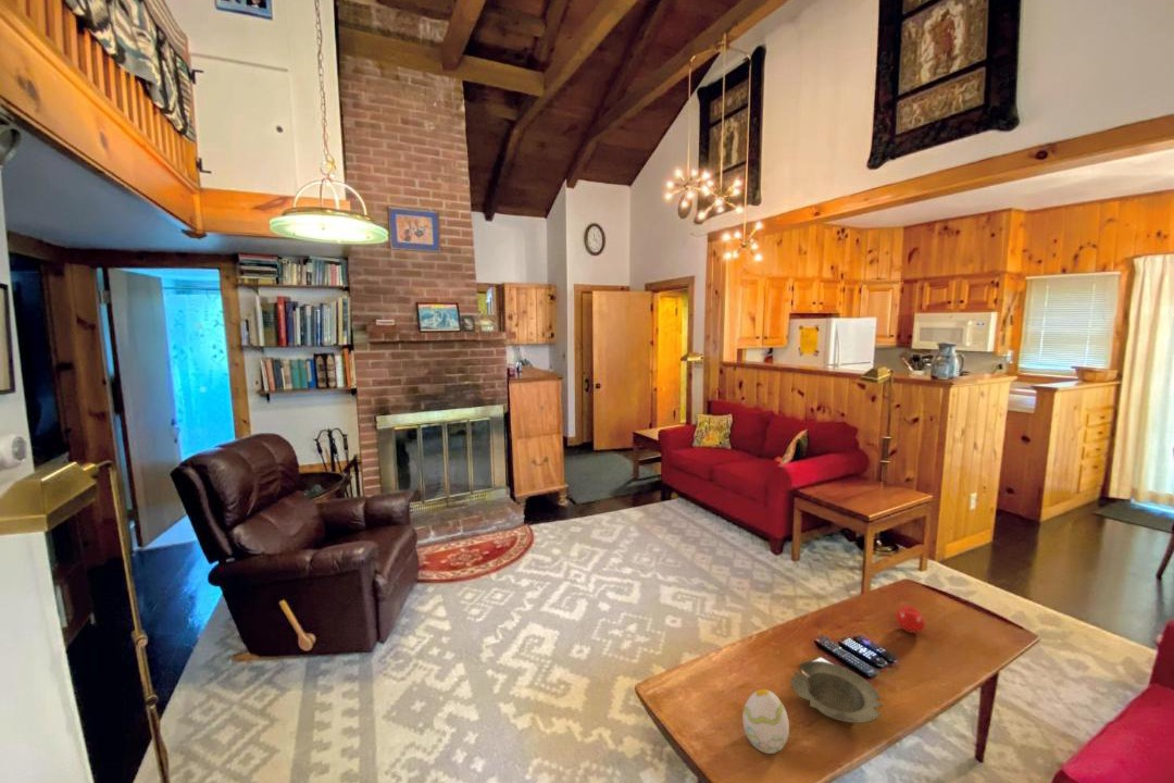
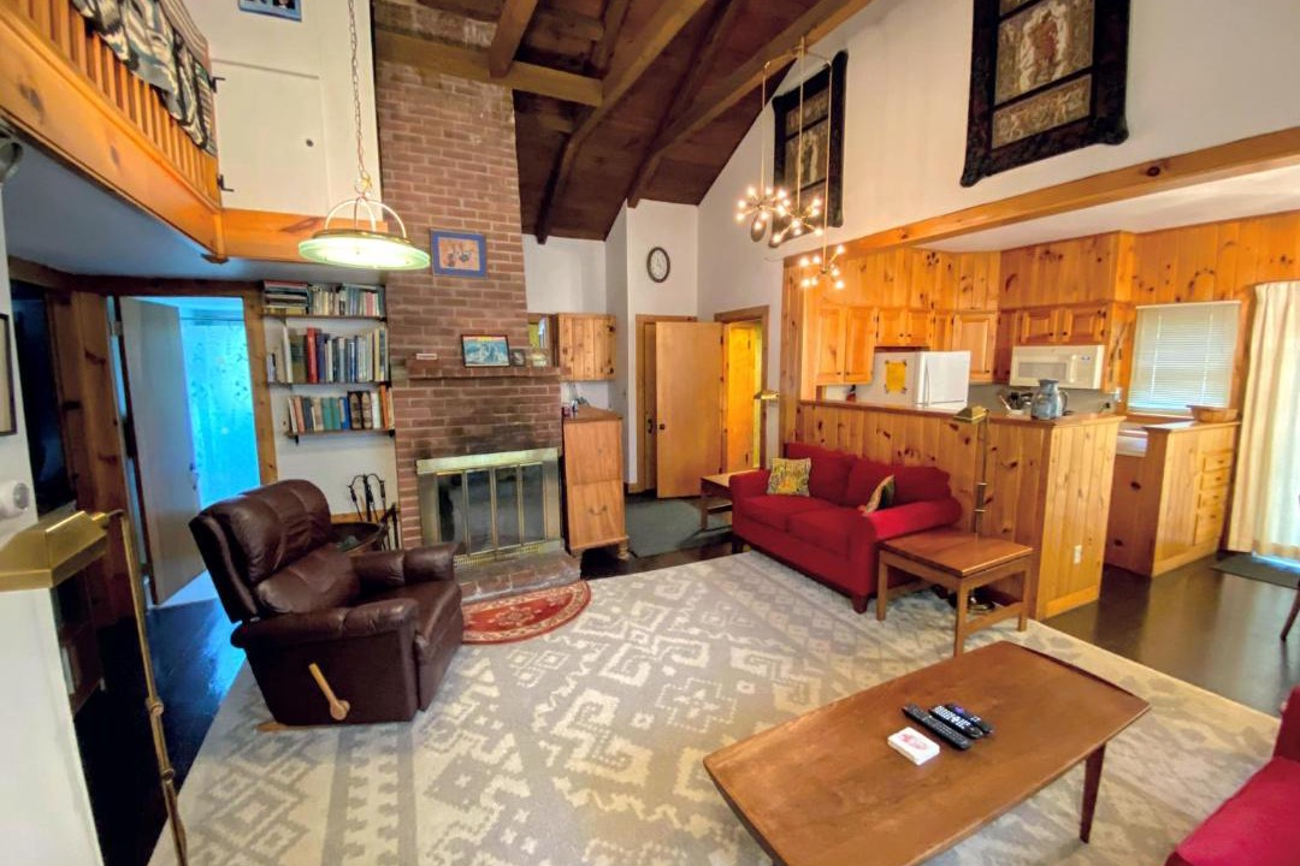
- decorative egg [741,688,790,755]
- fruit [895,605,926,634]
- bowl [789,660,884,724]
